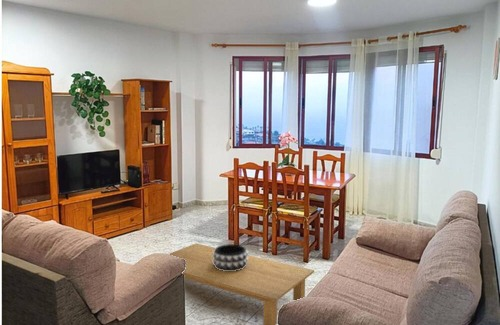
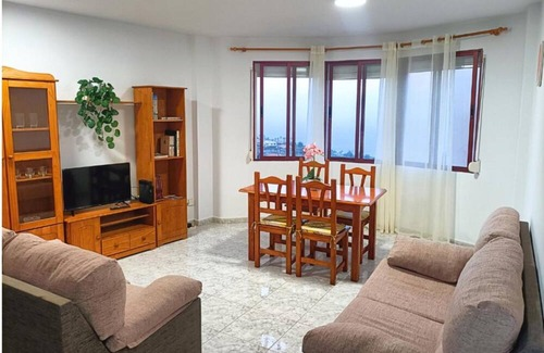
- coffee table [169,242,315,325]
- decorative bowl [212,243,249,271]
